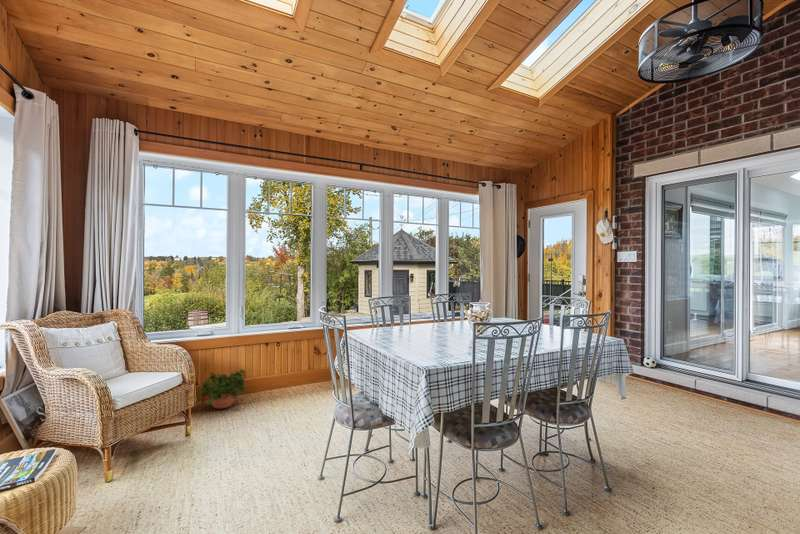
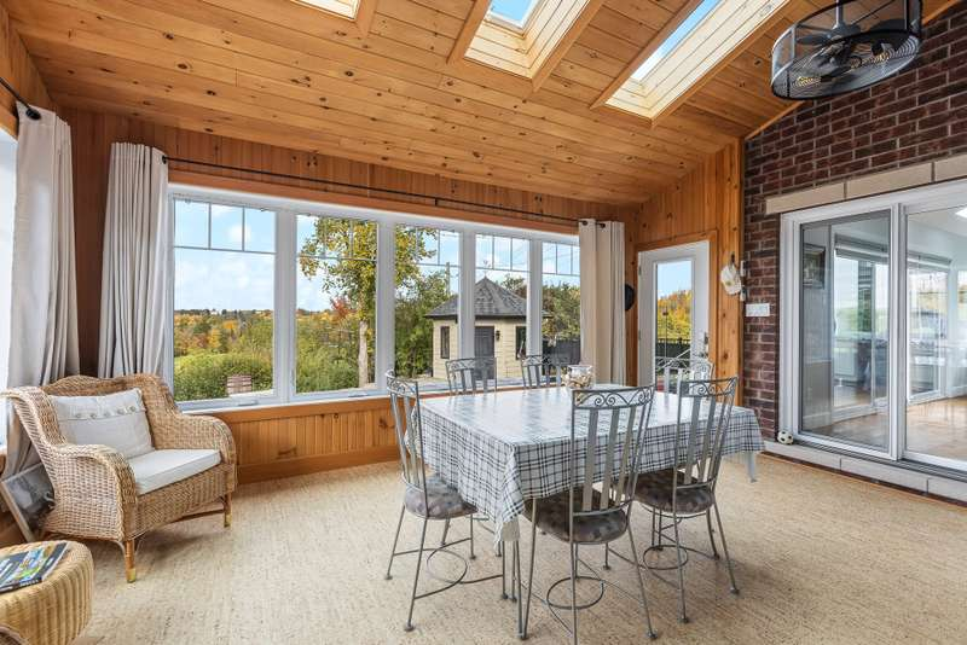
- potted plant [195,368,249,409]
